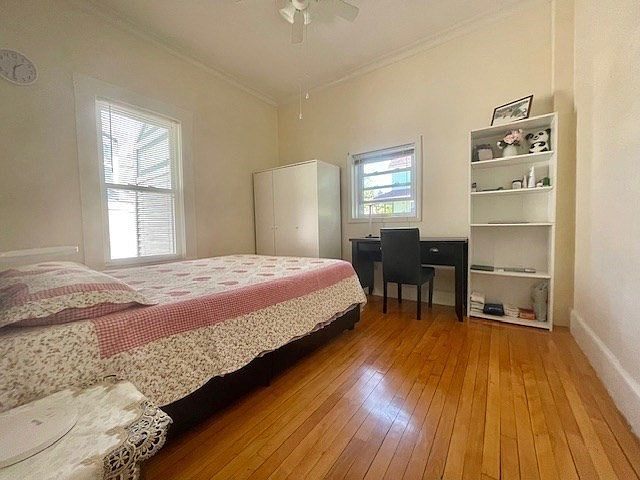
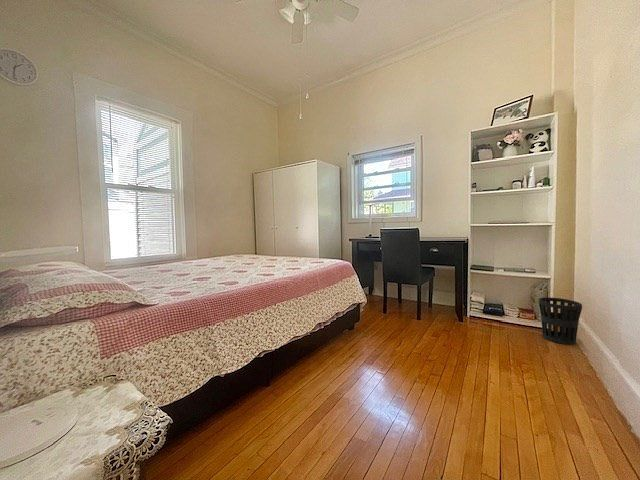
+ wastebasket [538,296,583,346]
